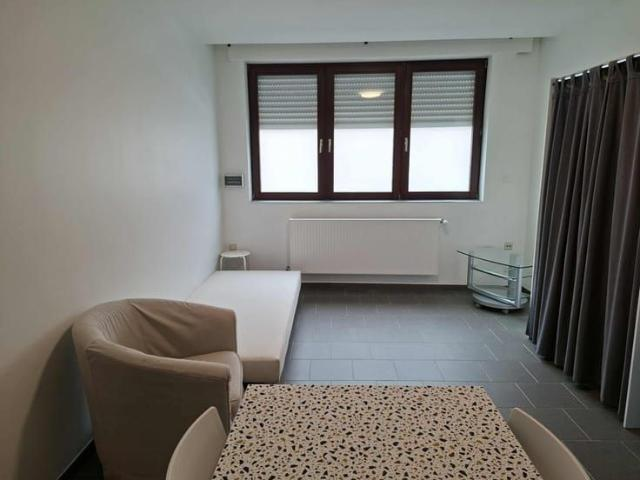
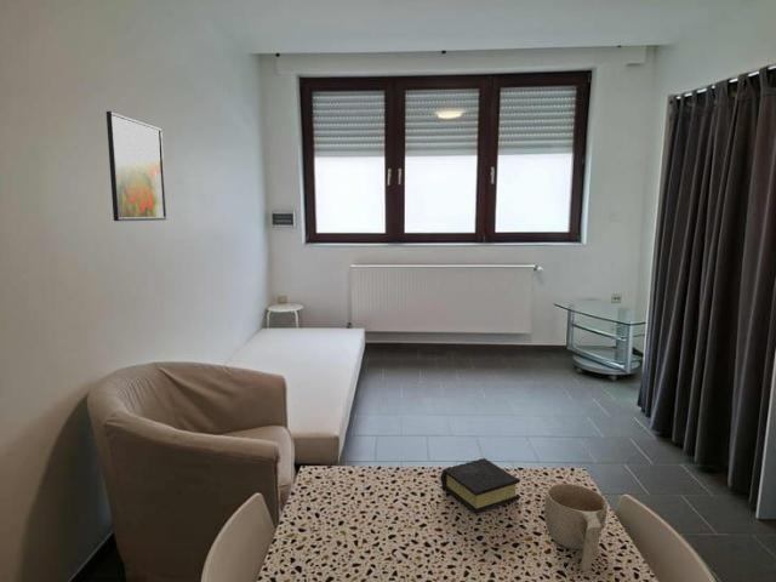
+ book [439,457,521,515]
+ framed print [105,110,167,222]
+ cup [543,483,609,572]
